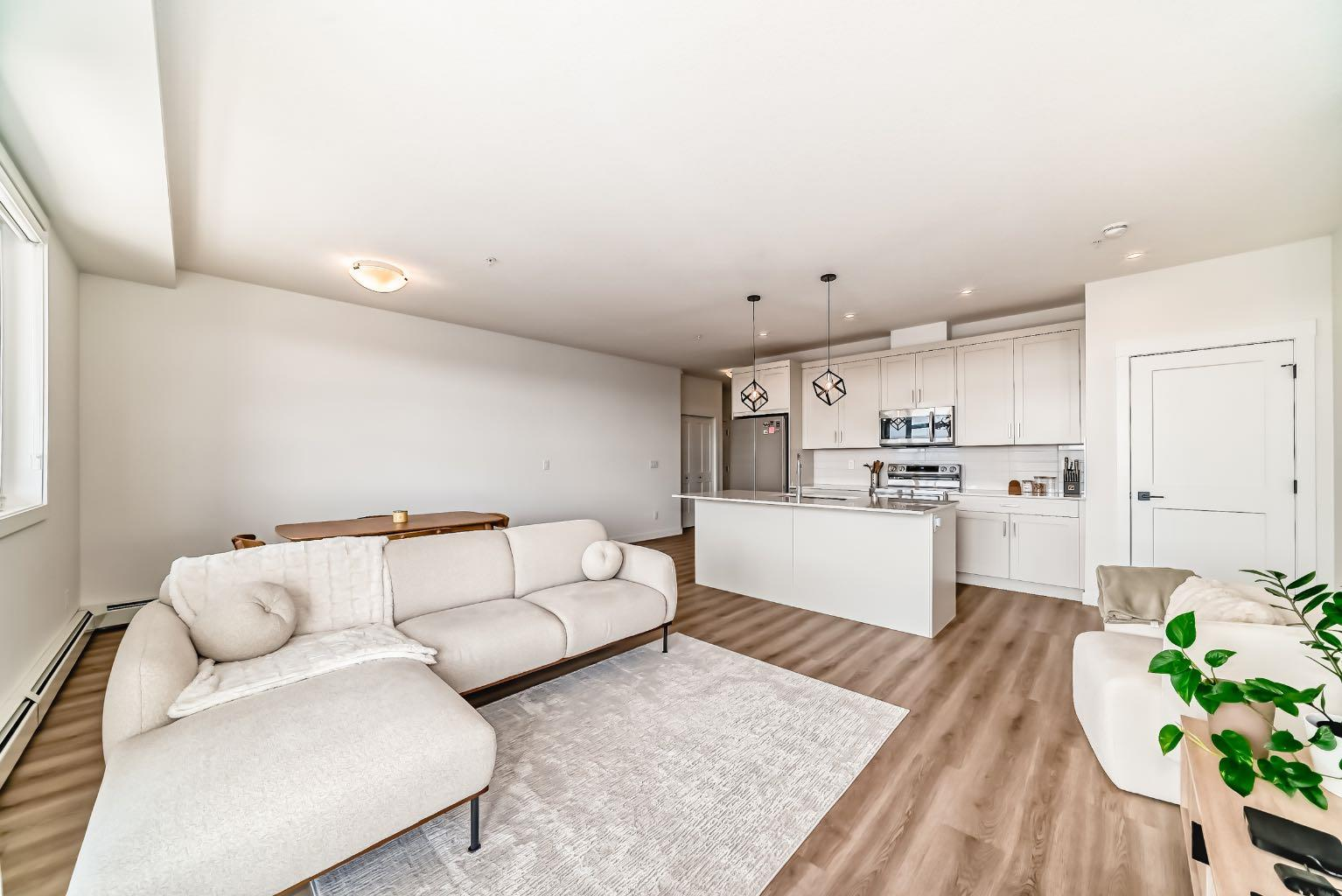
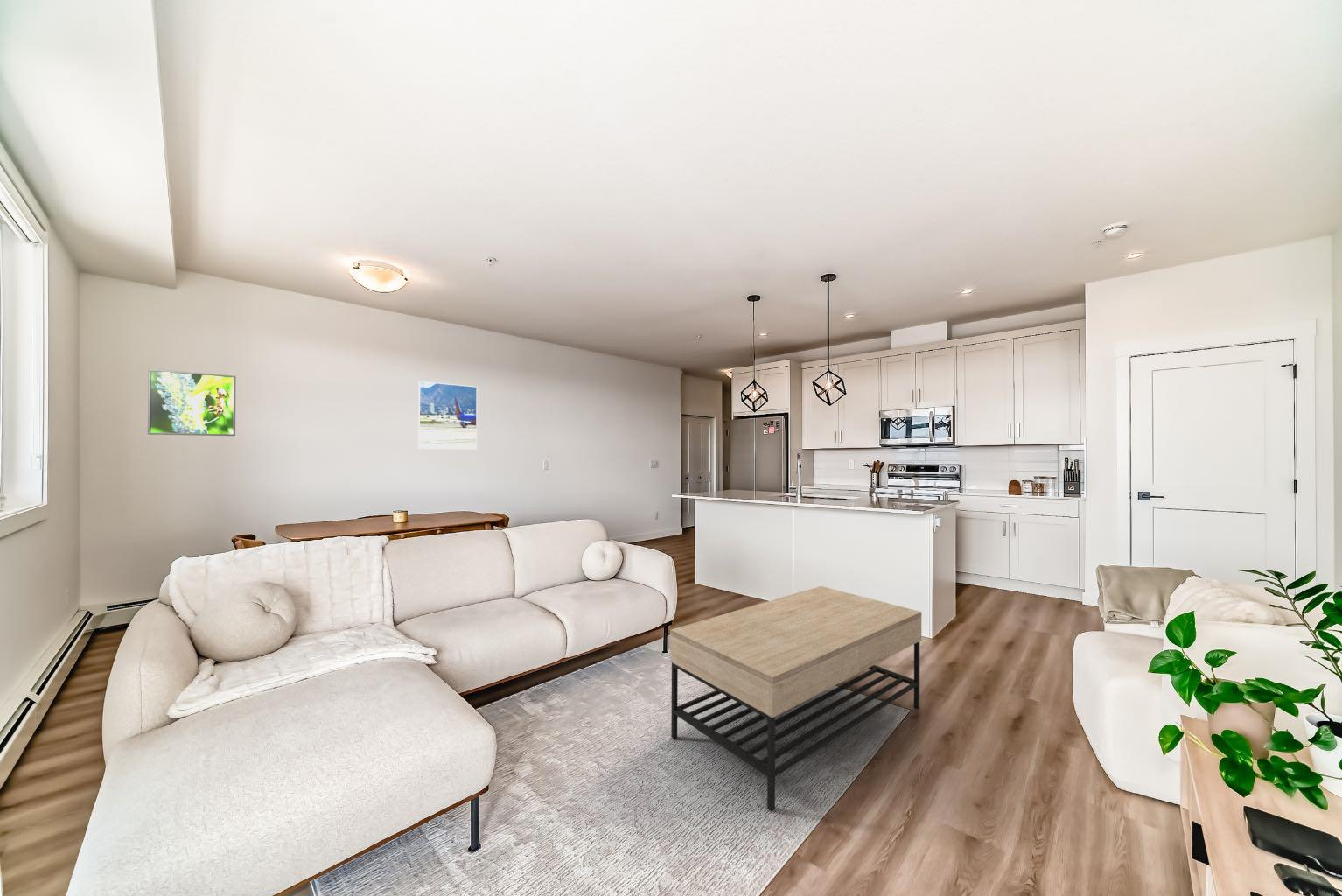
+ coffee table [669,585,922,812]
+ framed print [147,368,237,437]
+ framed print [417,381,478,450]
